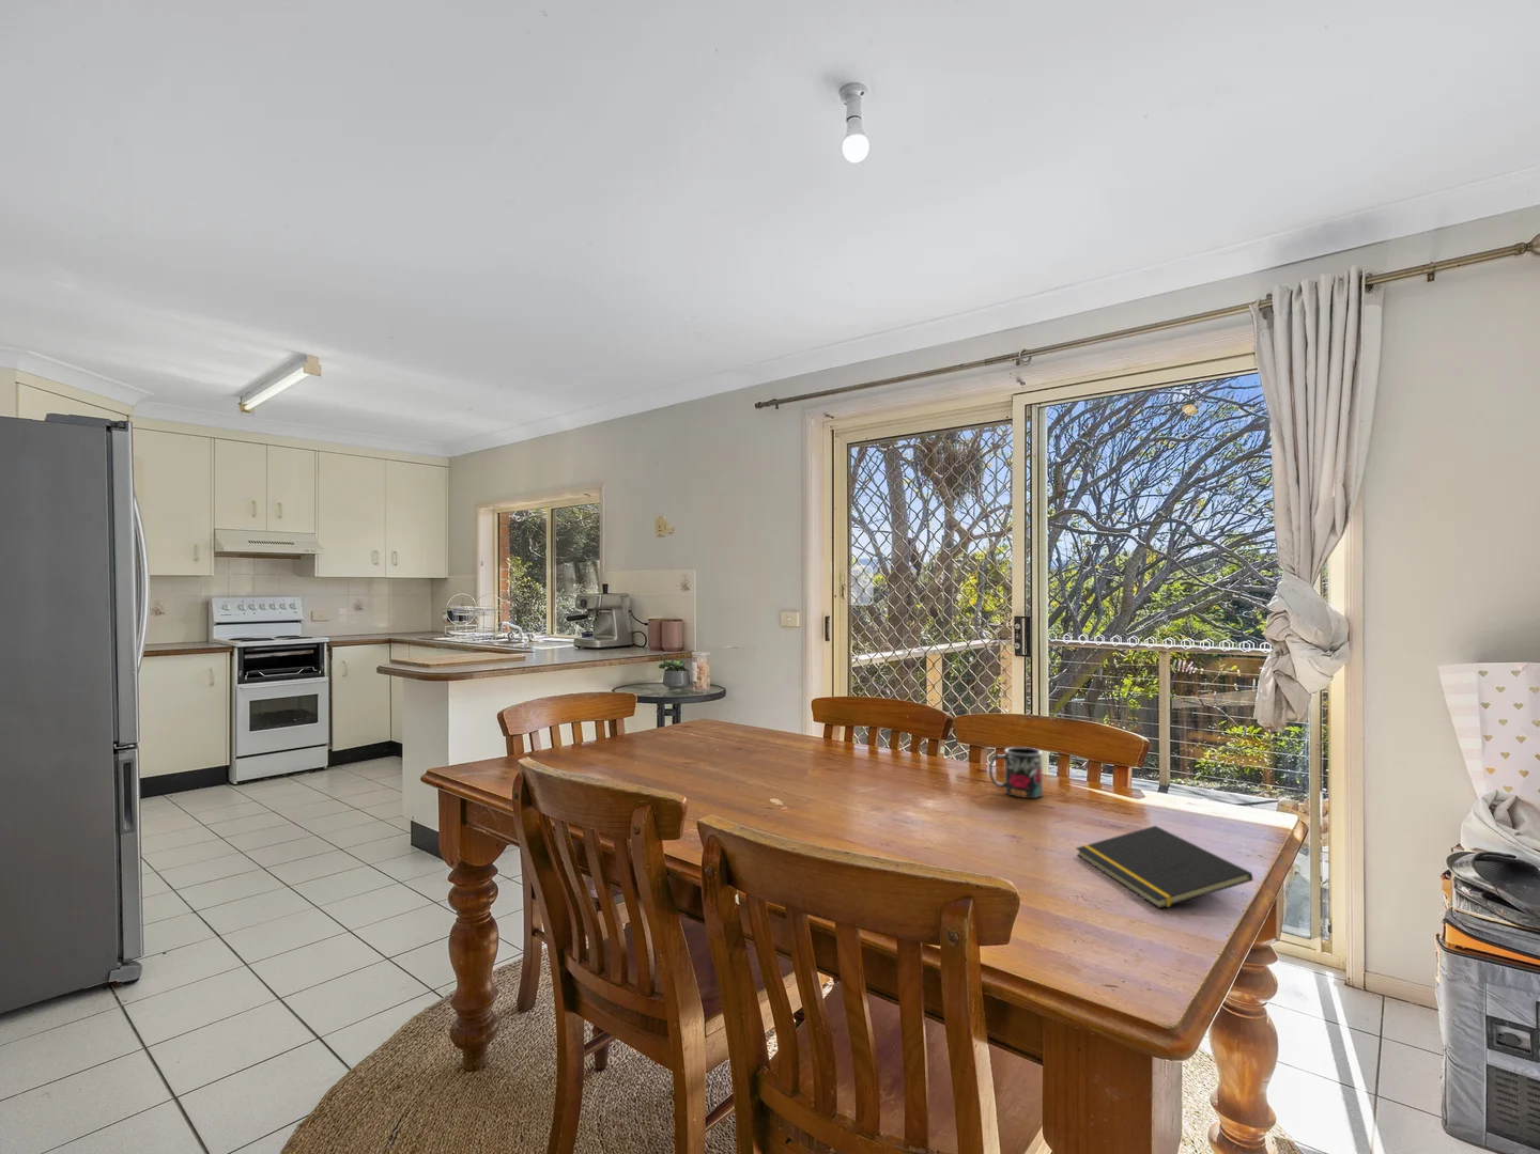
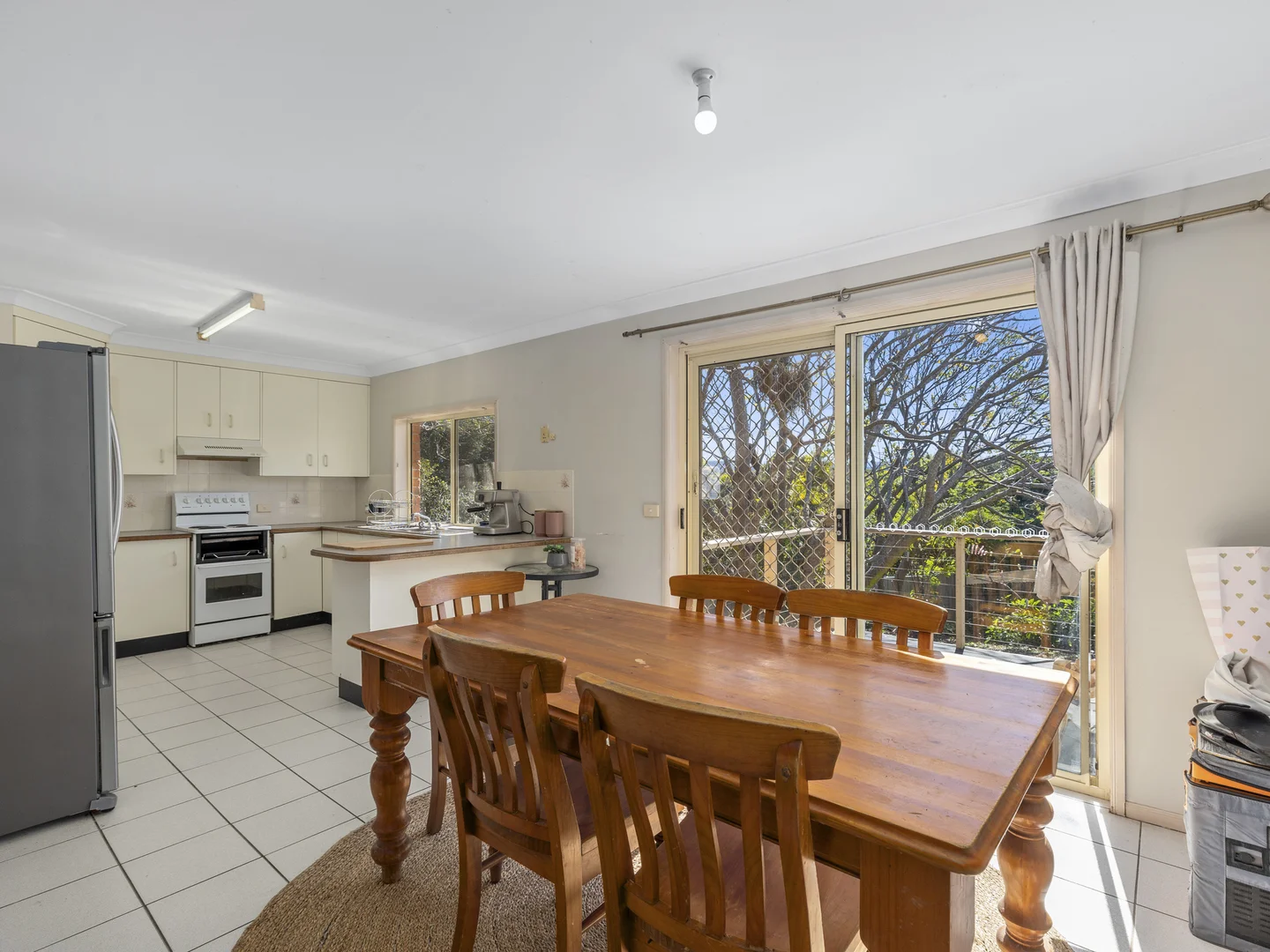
- notepad [1074,825,1255,909]
- mug [988,745,1044,799]
